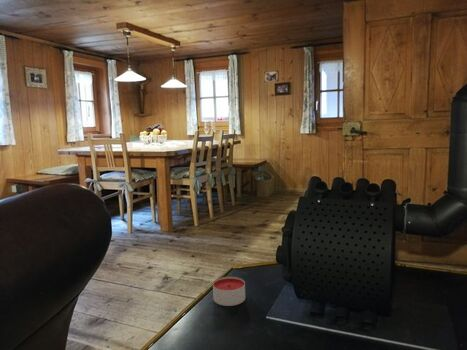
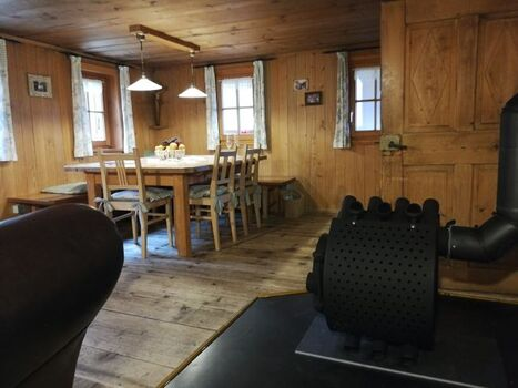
- candle [212,276,246,307]
